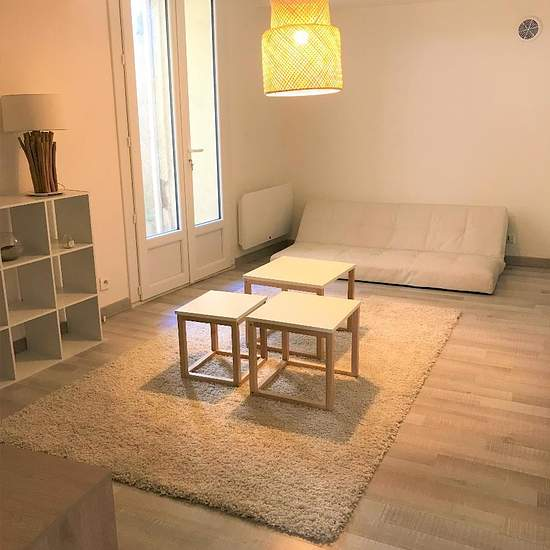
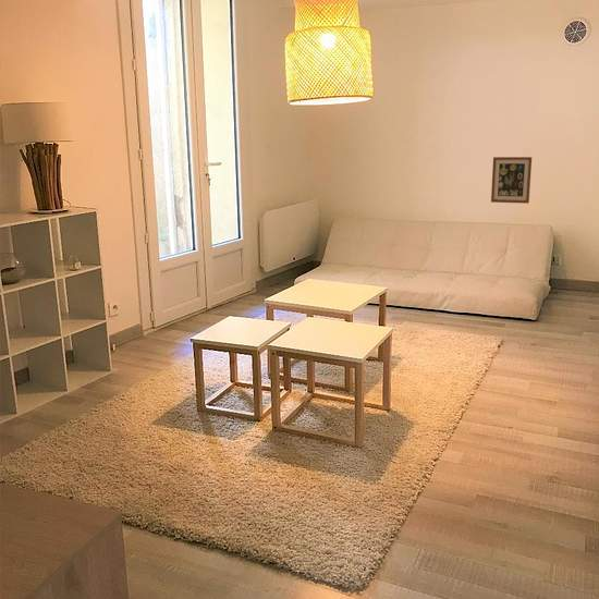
+ wall art [490,156,533,205]
